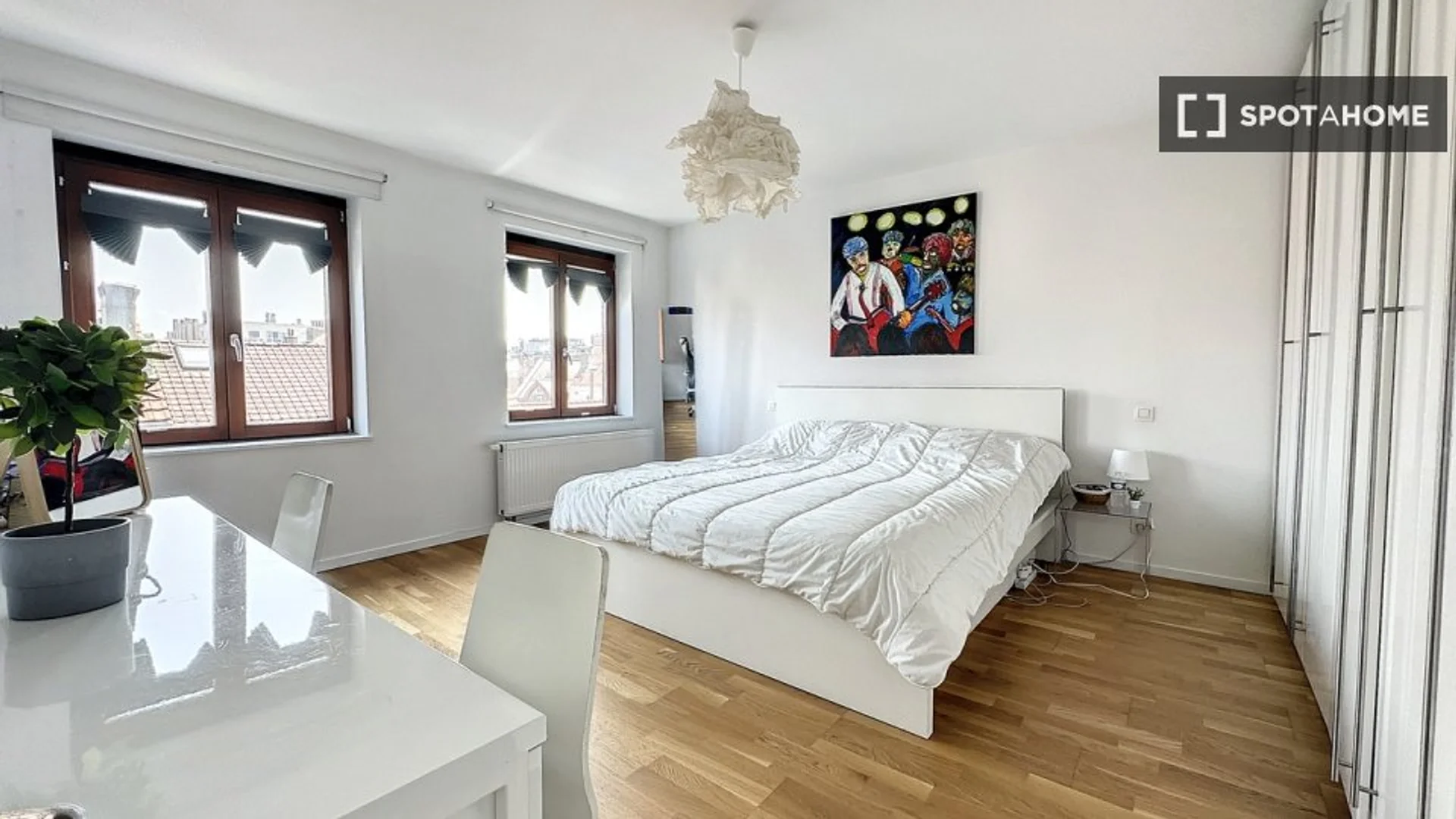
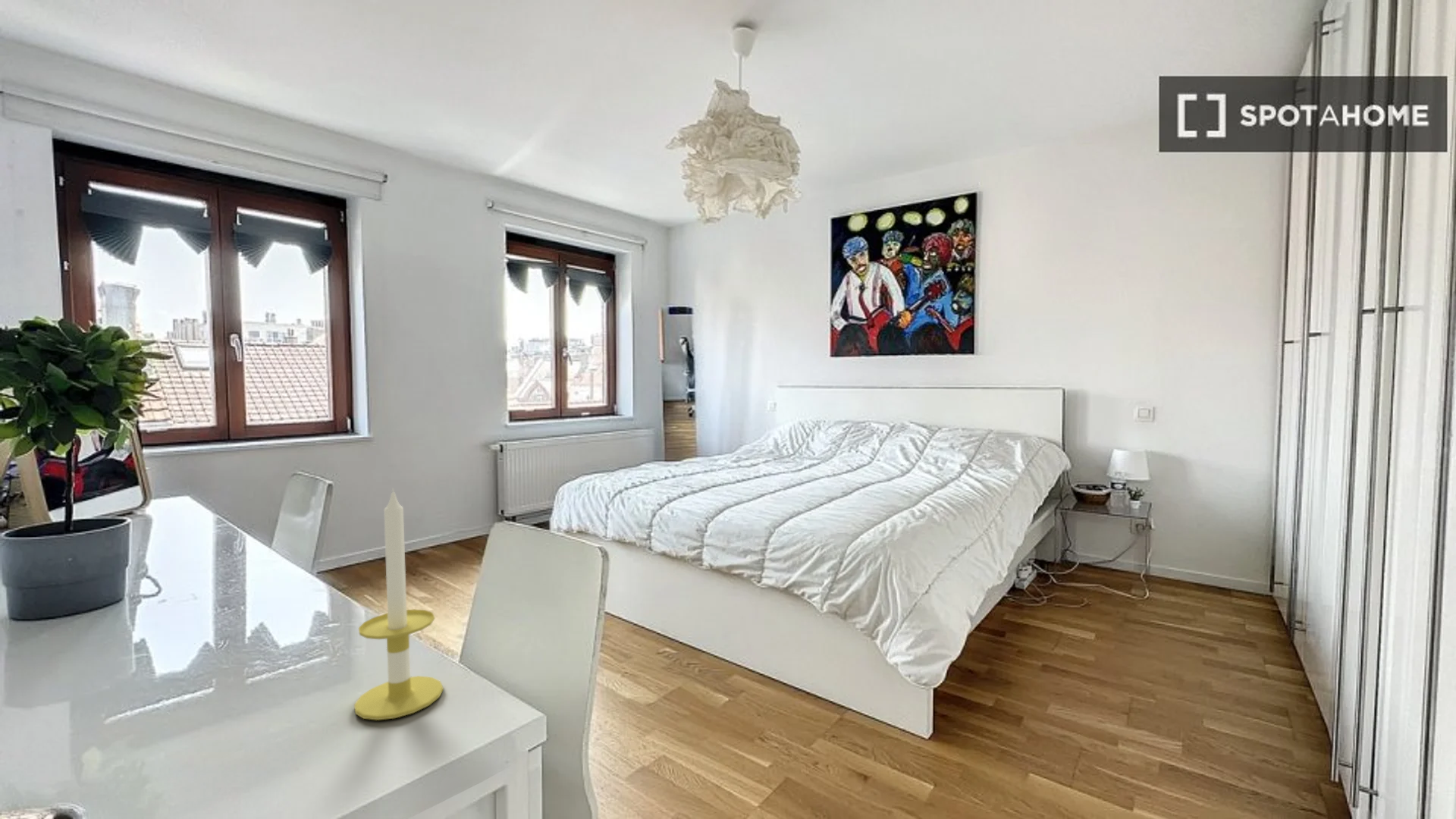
+ candle [353,488,444,721]
